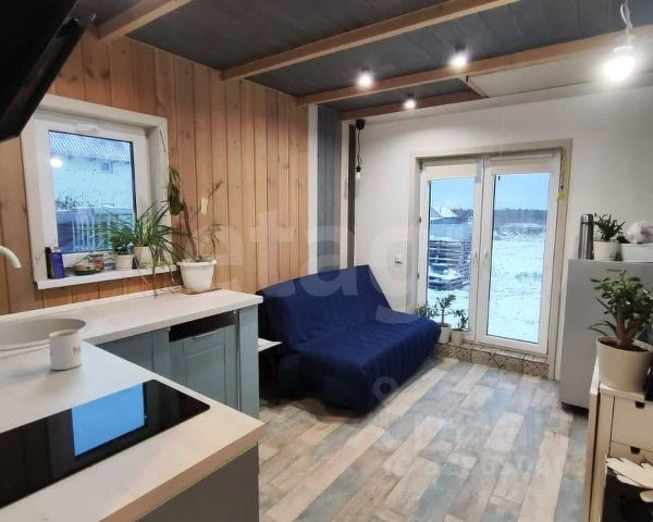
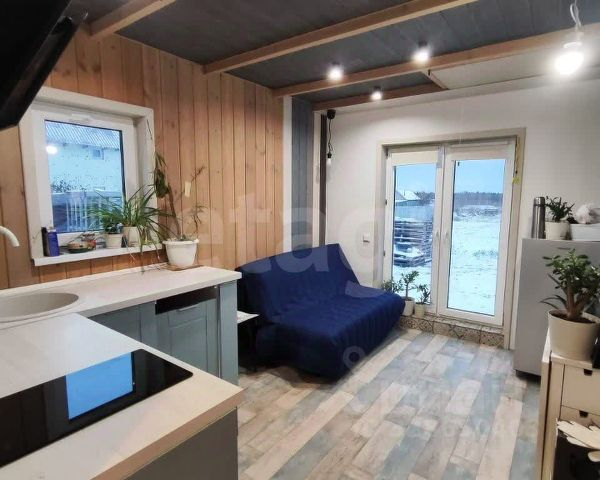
- mug [48,328,83,371]
